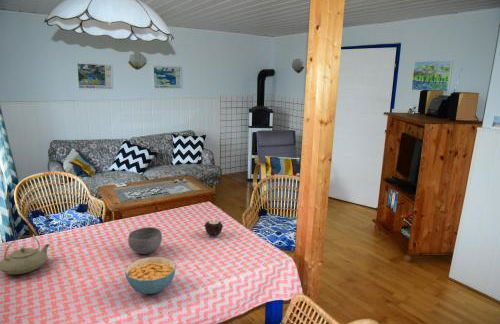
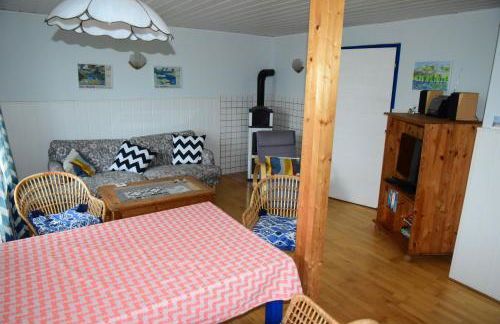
- teapot [0,235,51,275]
- candle [203,219,224,238]
- cereal bowl [124,256,177,295]
- bowl [127,226,163,255]
